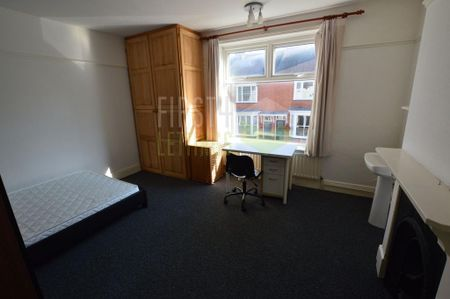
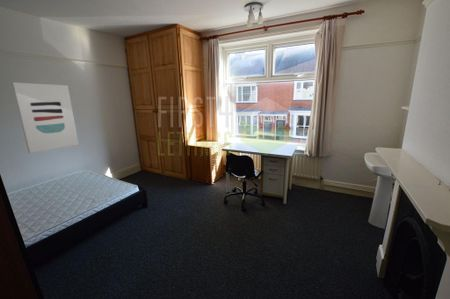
+ wall art [11,81,80,154]
